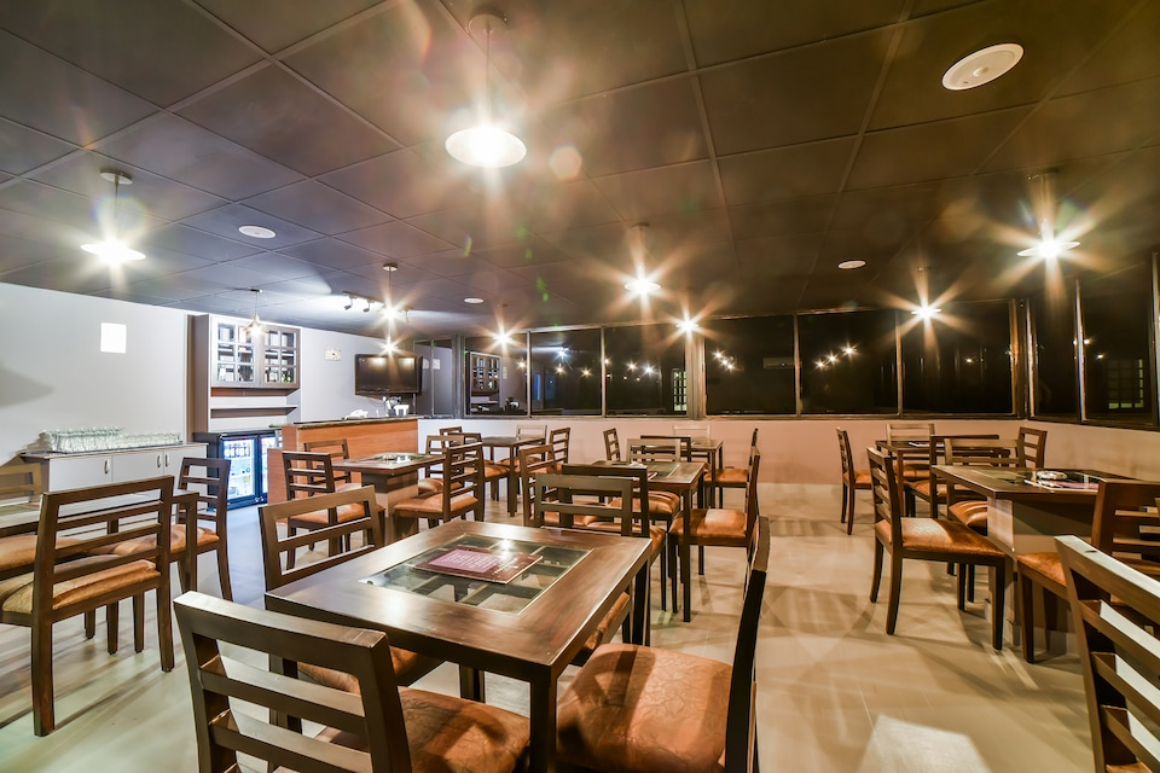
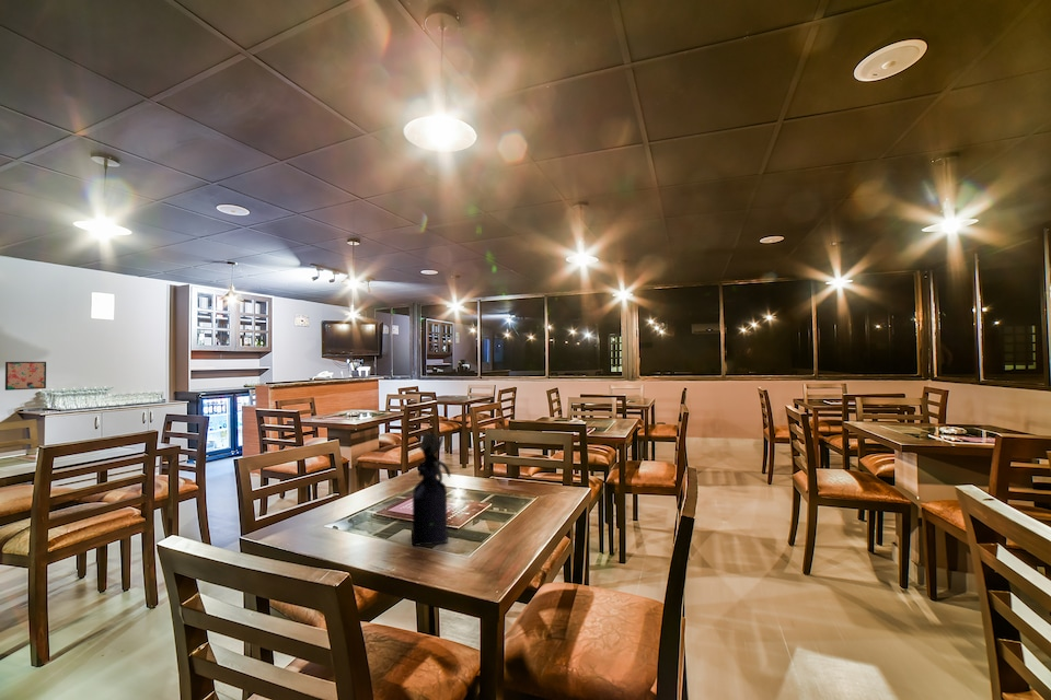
+ wall art [4,361,47,392]
+ vase [412,423,452,547]
